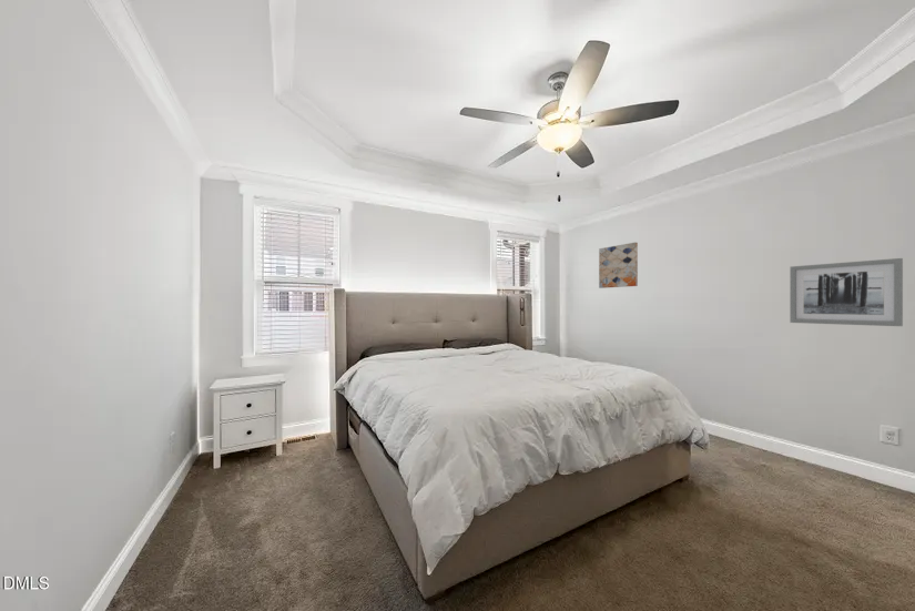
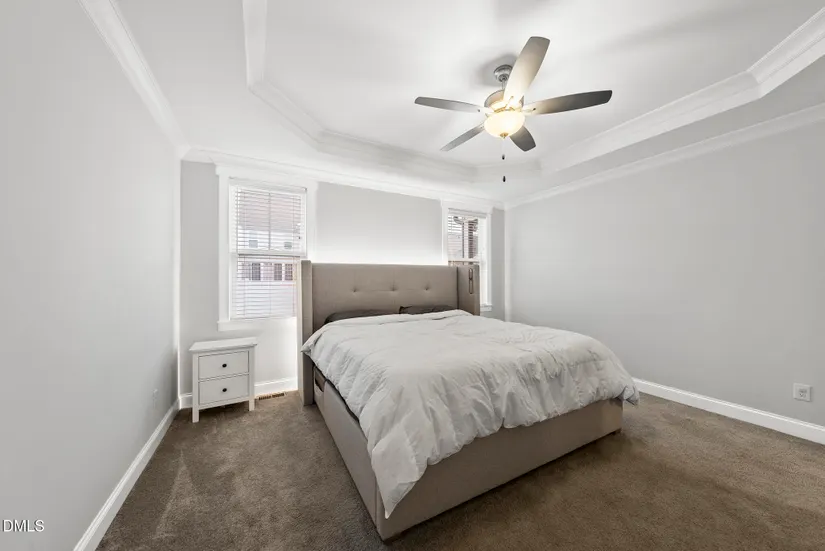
- wall art [789,257,904,327]
- wall art [598,242,639,289]
